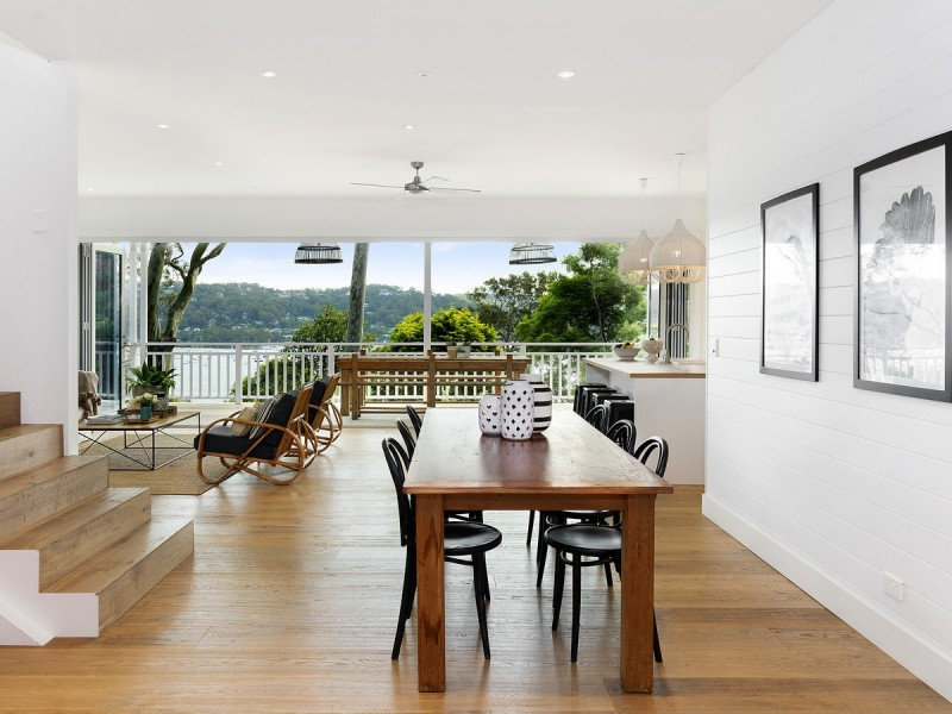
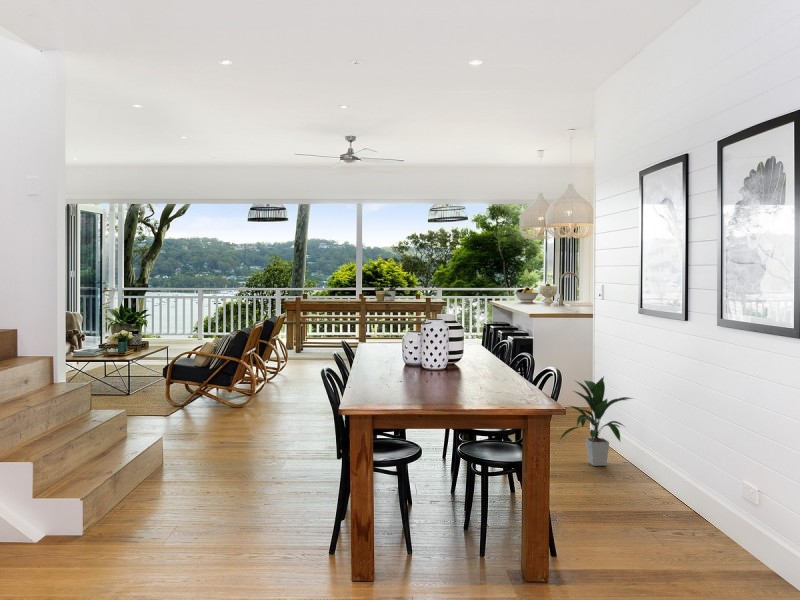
+ indoor plant [558,375,635,467]
